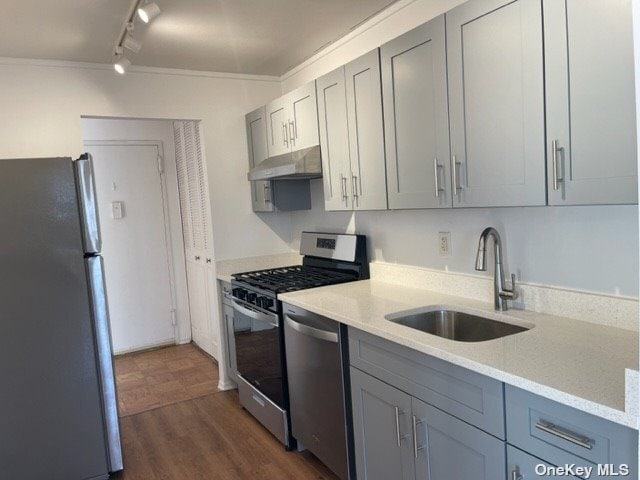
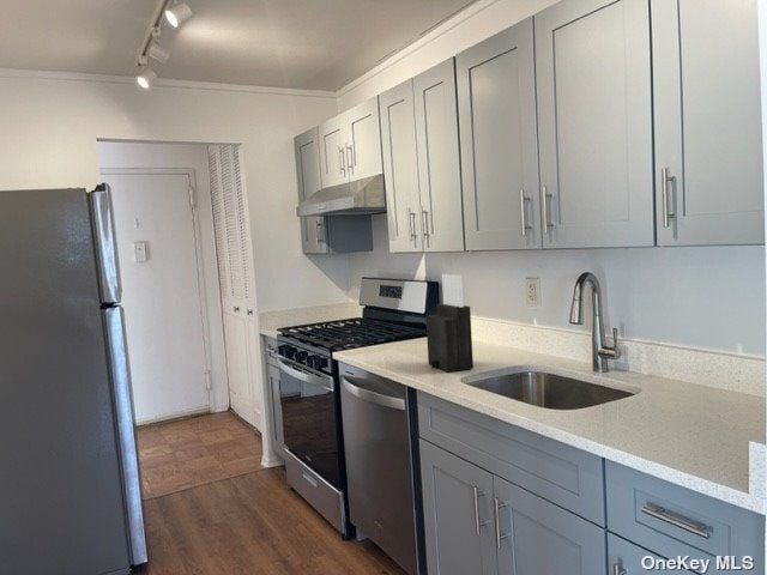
+ knife block [424,273,475,374]
